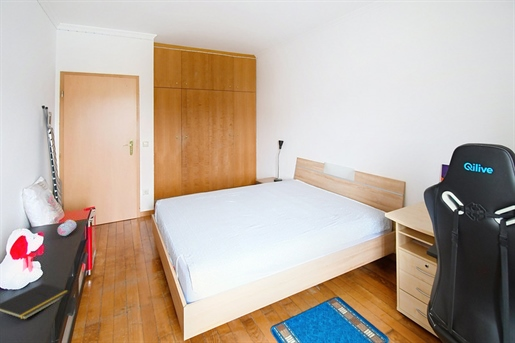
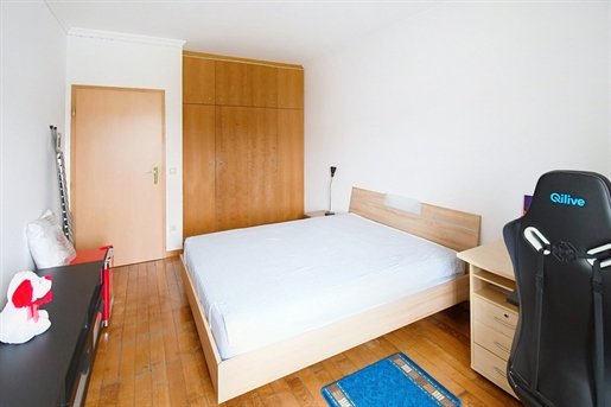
- pencil case [57,219,77,237]
- notepad [0,283,70,321]
